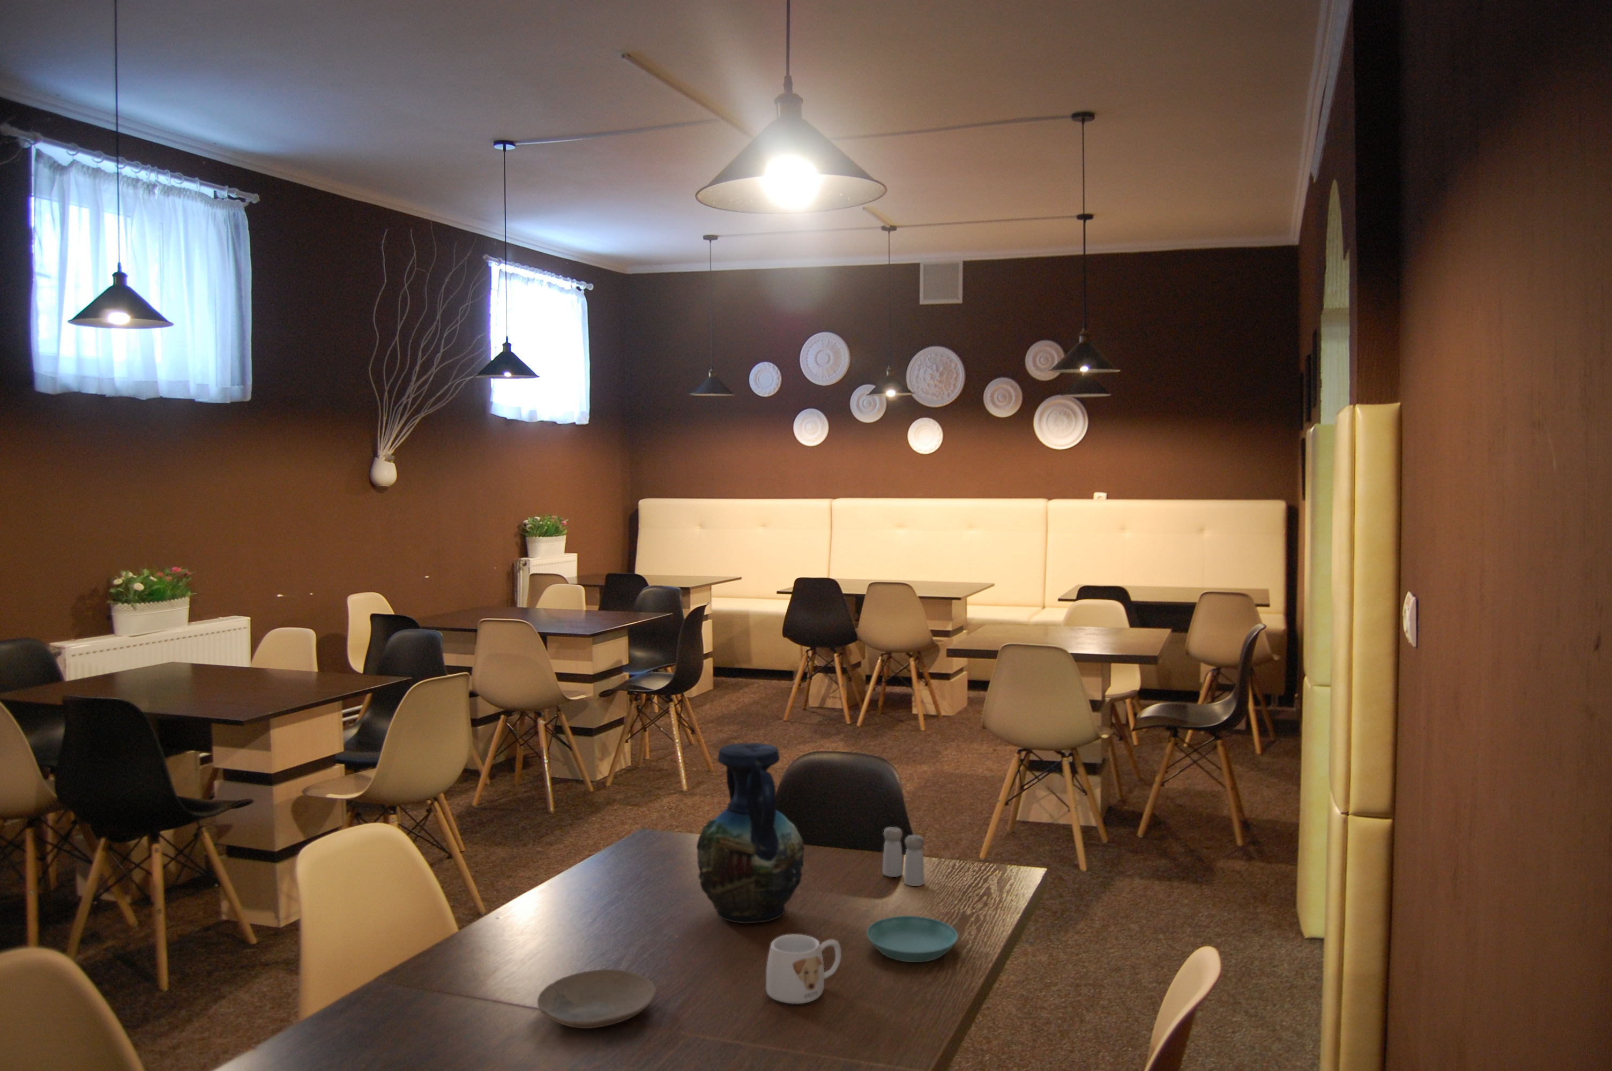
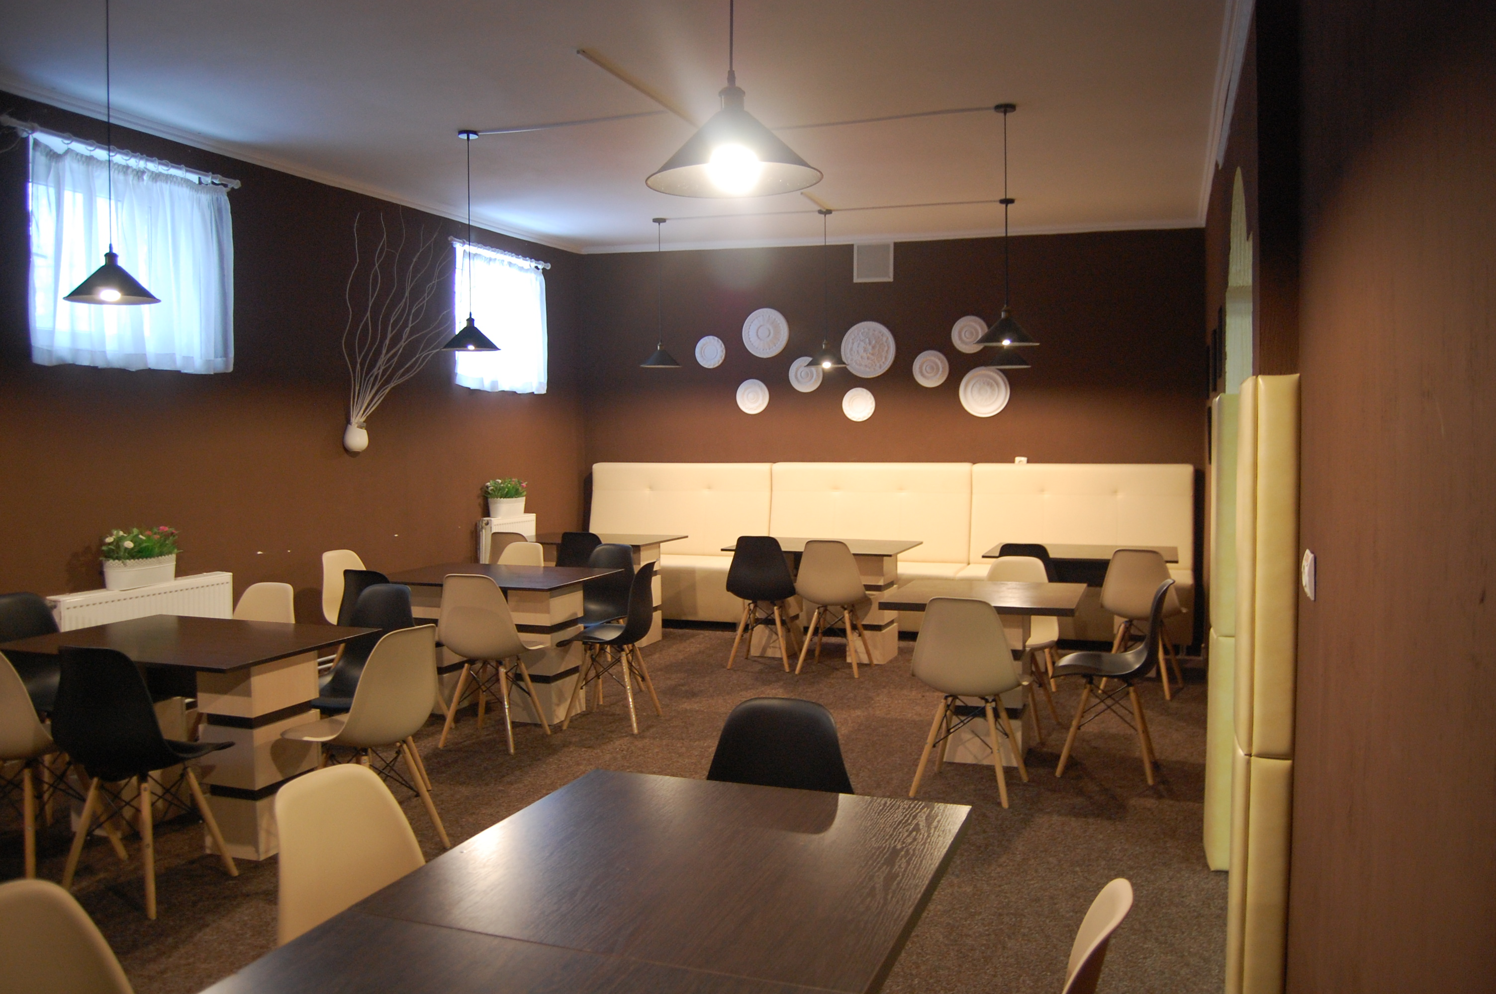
- vase [696,742,805,924]
- plate [537,968,657,1029]
- saucer [866,916,959,963]
- mug [765,934,842,1004]
- salt and pepper shaker [883,826,924,887]
